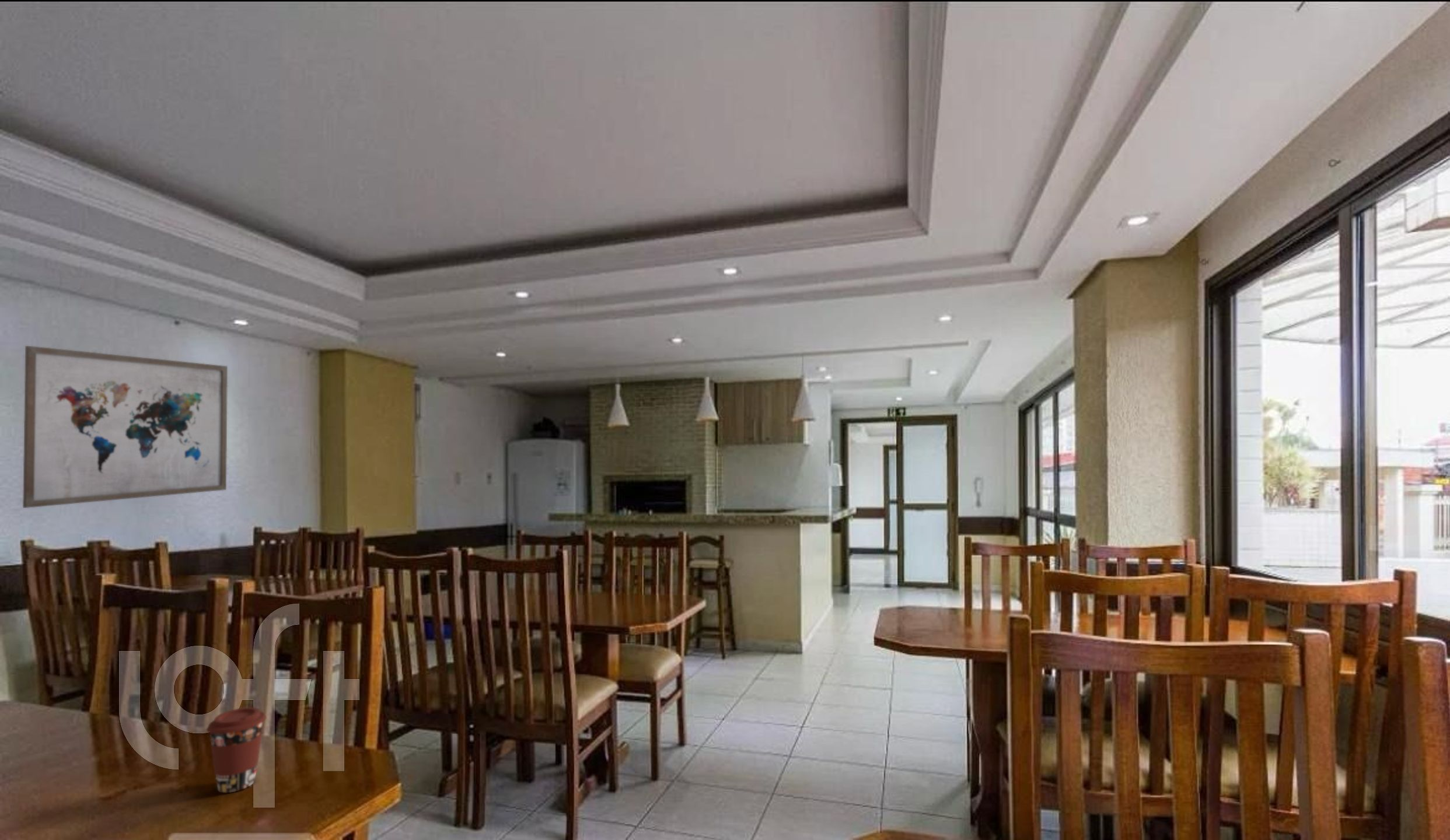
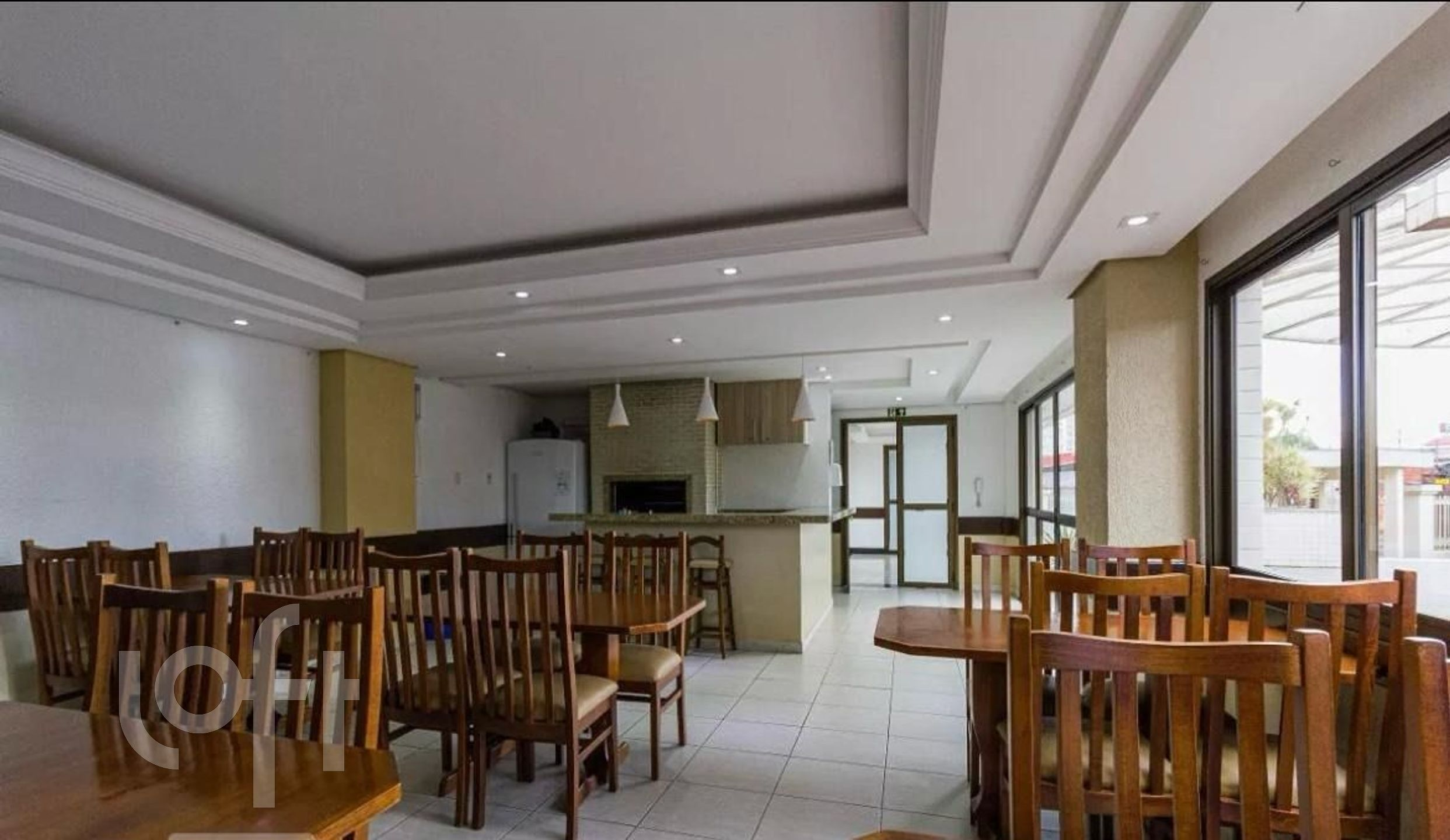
- coffee cup [206,706,267,793]
- wall art [22,345,228,509]
